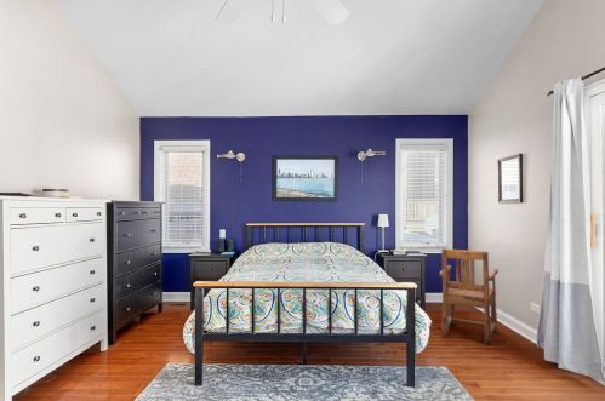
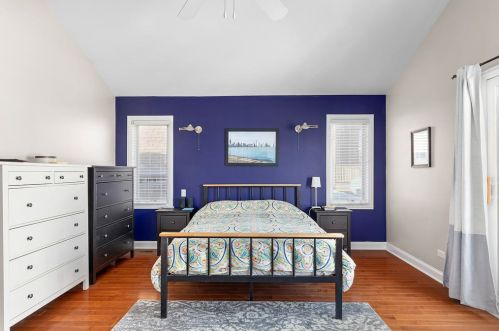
- armchair [439,247,500,346]
